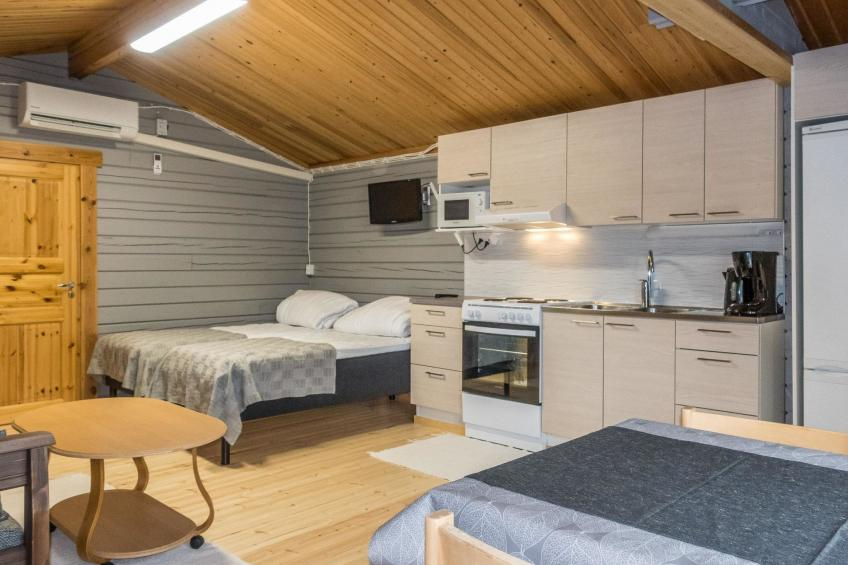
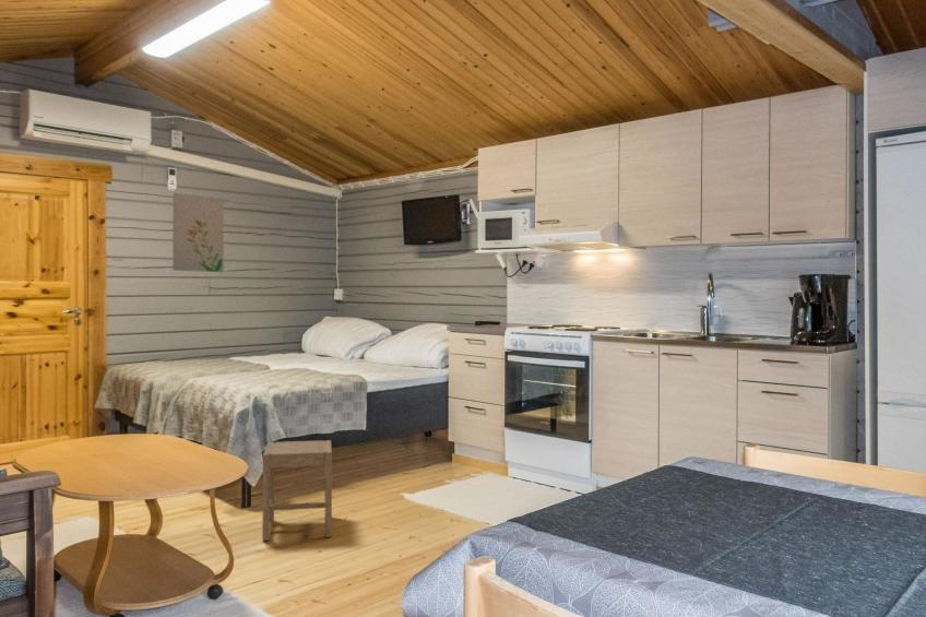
+ stool [262,439,333,542]
+ wall art [171,192,225,273]
